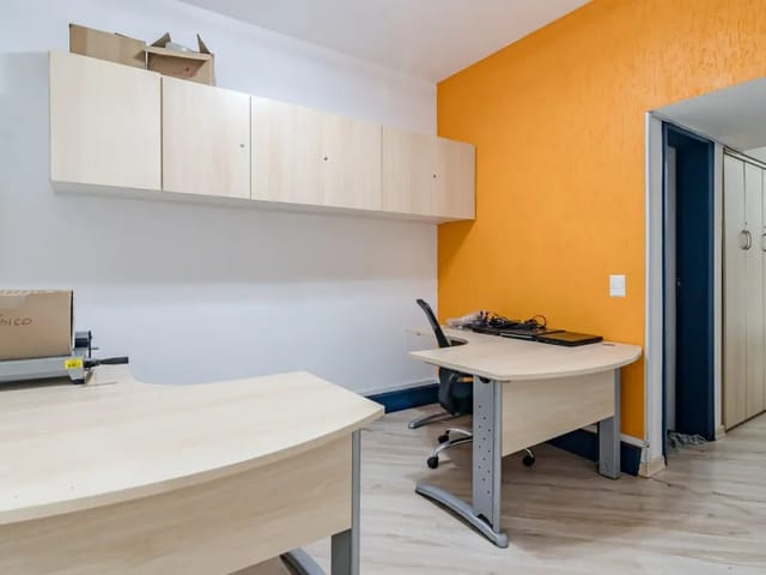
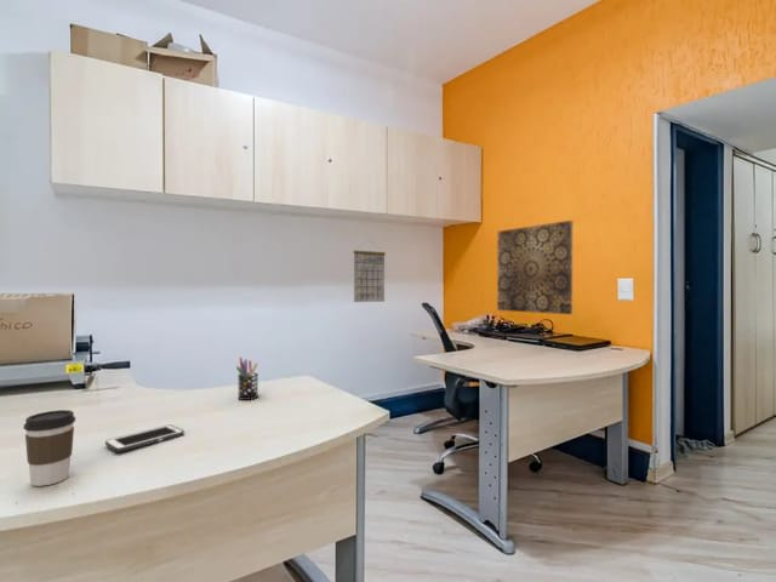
+ coffee cup [22,409,76,487]
+ cell phone [104,424,186,453]
+ wall art [496,219,575,315]
+ calendar [353,240,387,303]
+ pen holder [235,356,259,401]
